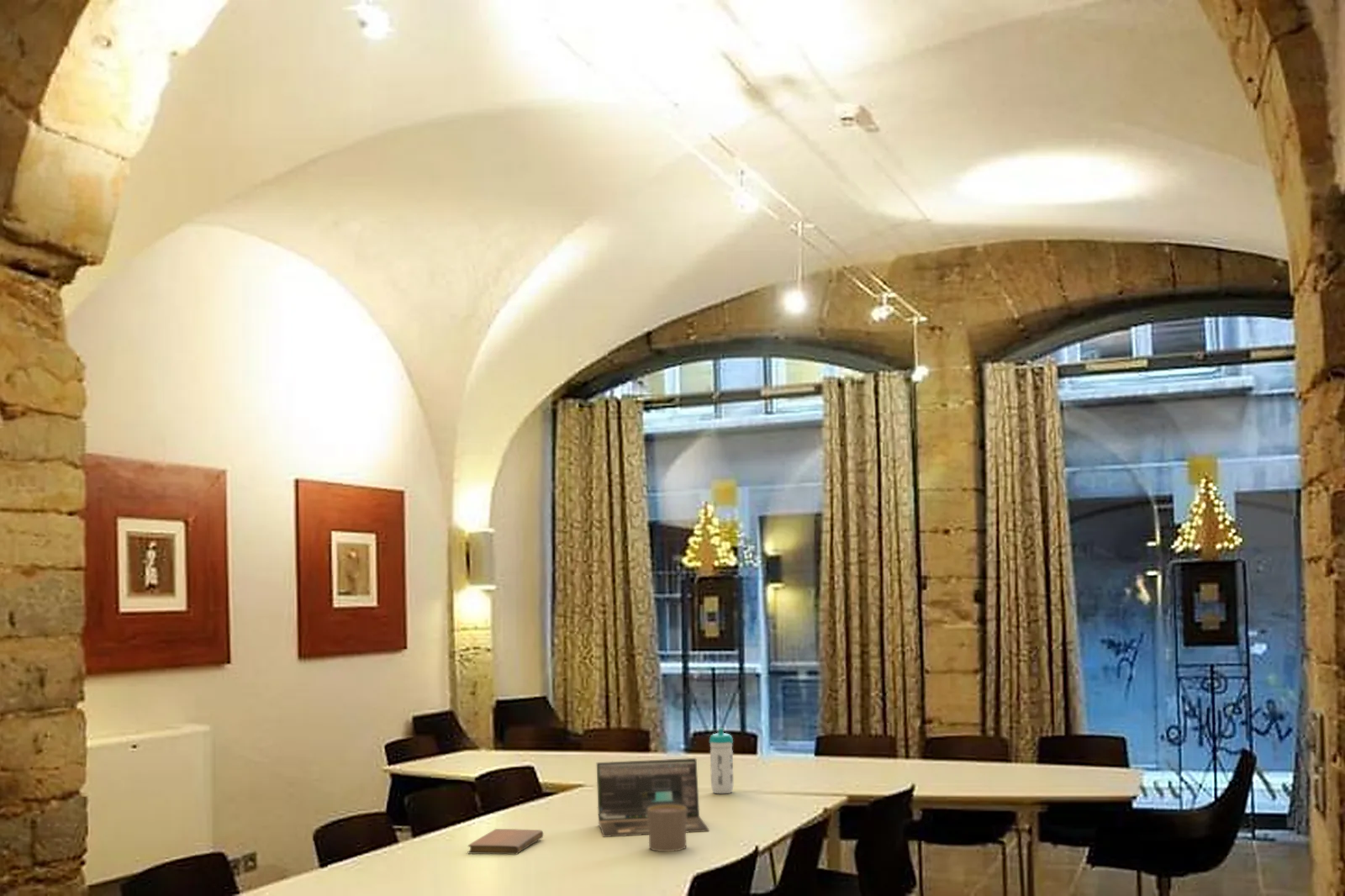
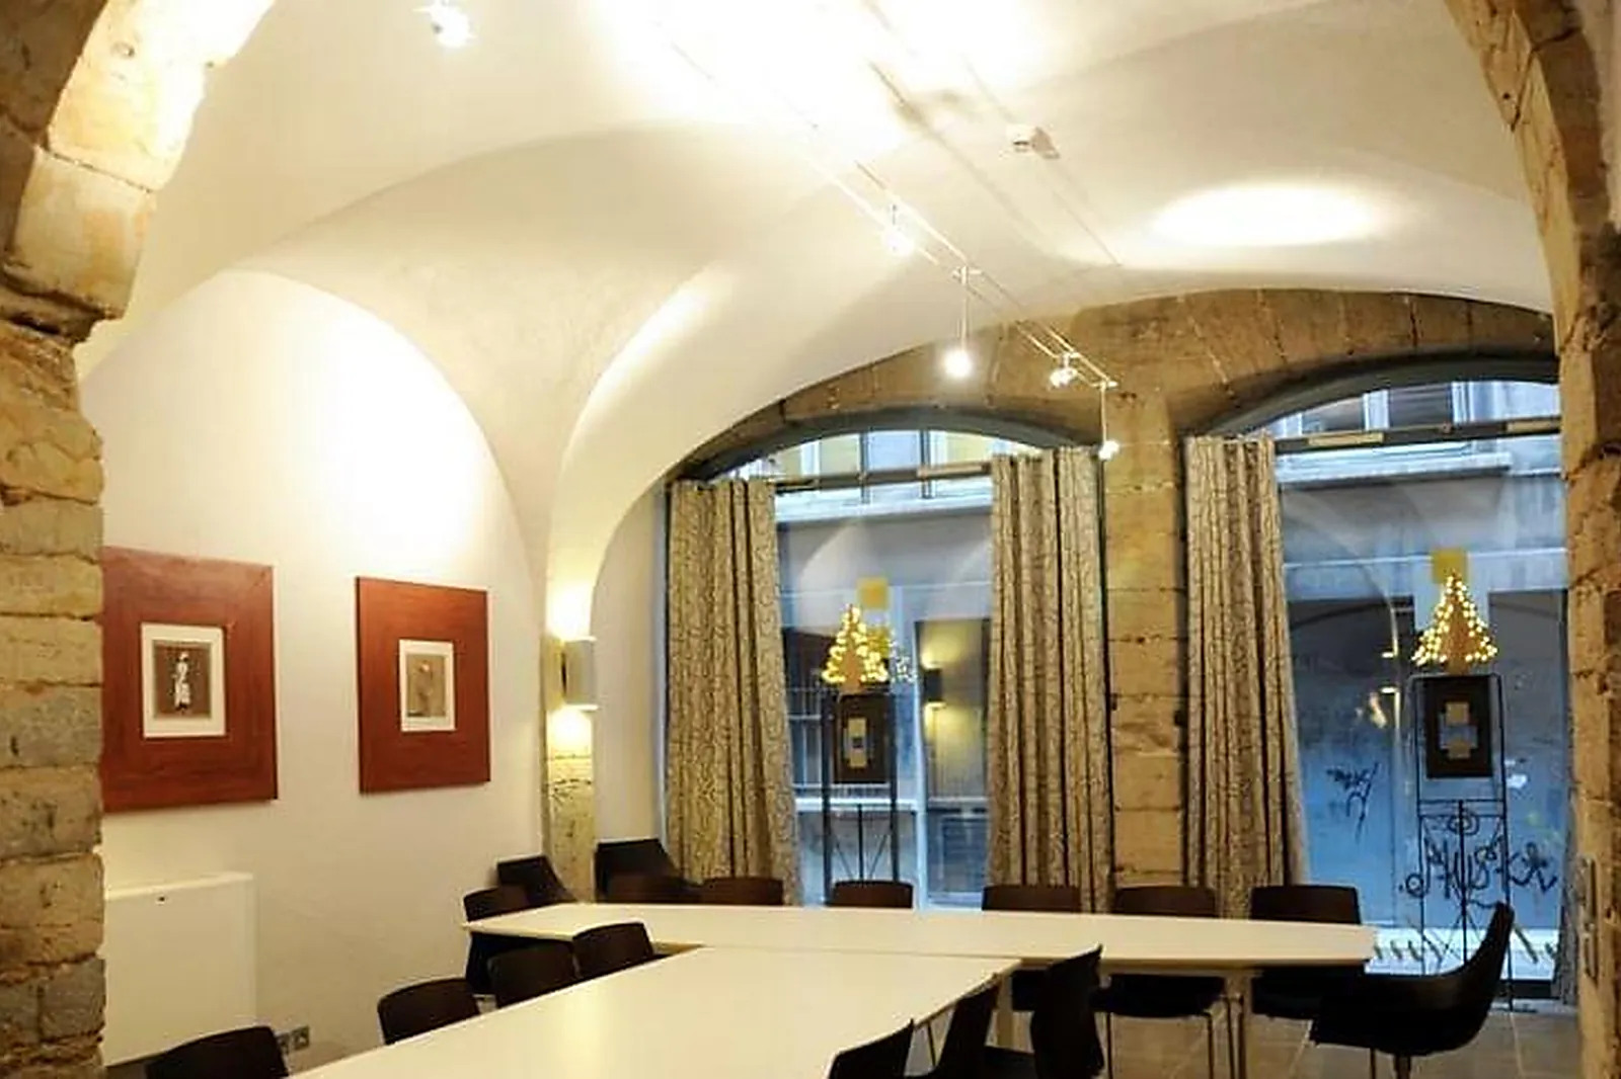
- notebook [467,828,544,855]
- cup [647,804,687,852]
- water bottle [709,727,734,794]
- laptop [596,757,709,838]
